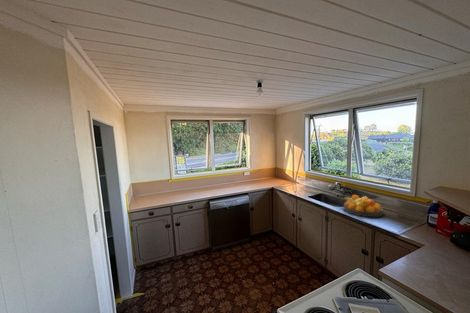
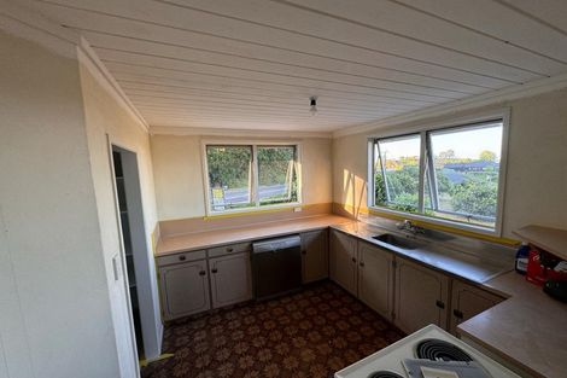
- fruit bowl [342,194,384,218]
